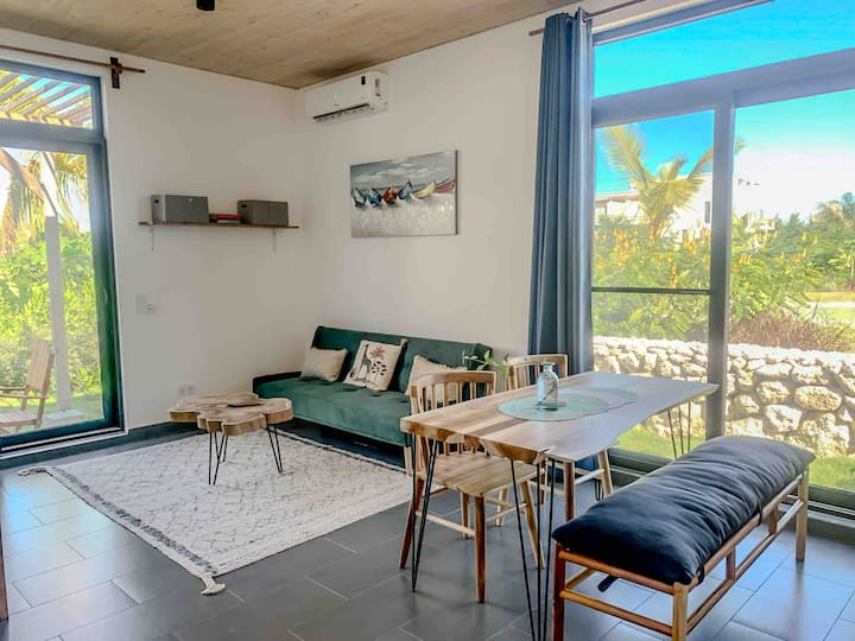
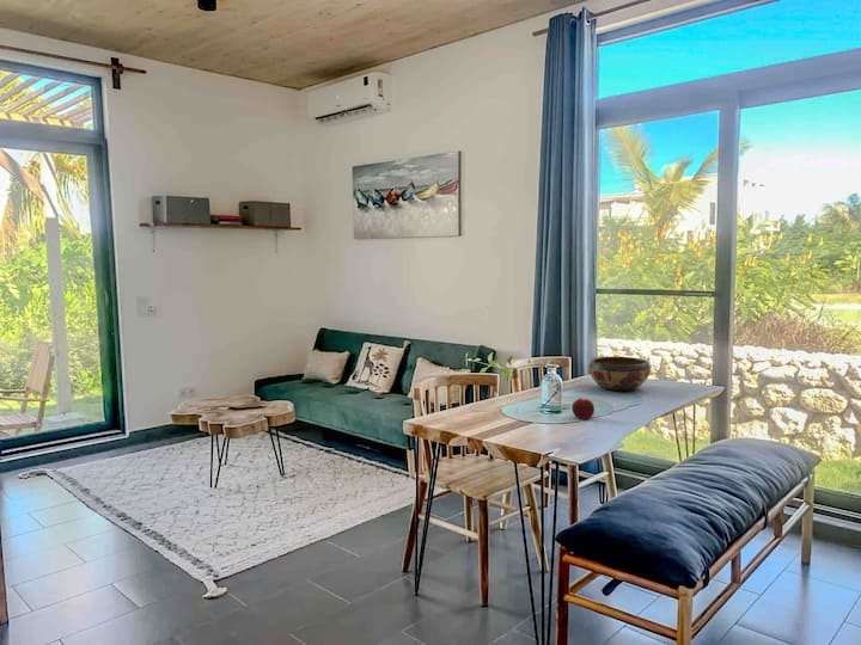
+ fruit [570,398,596,420]
+ decorative bowl [587,356,652,392]
